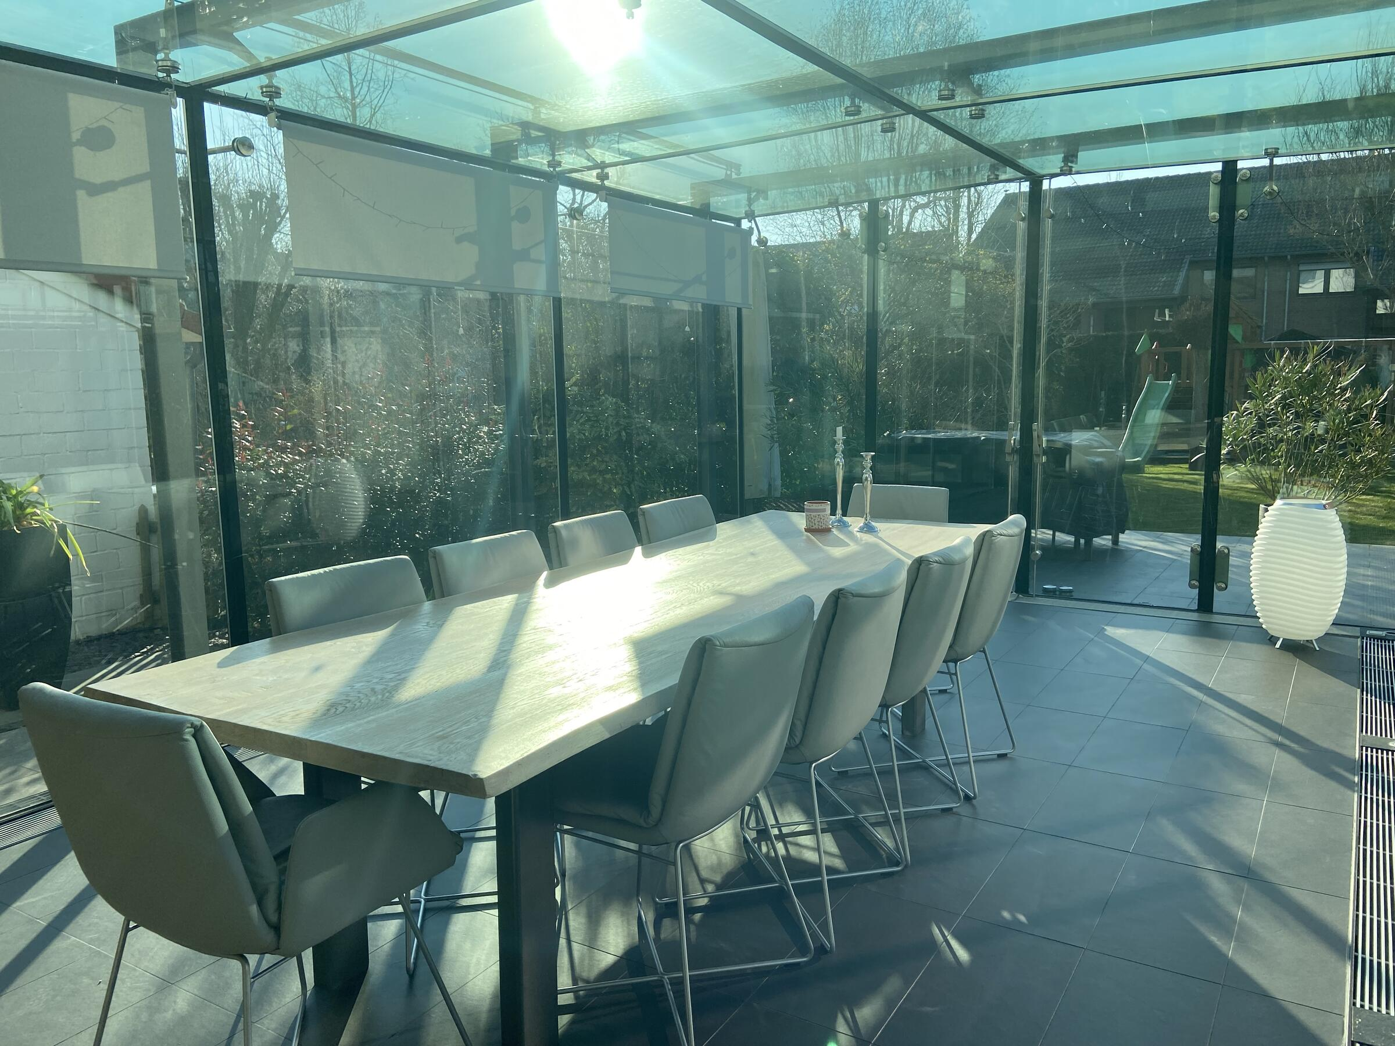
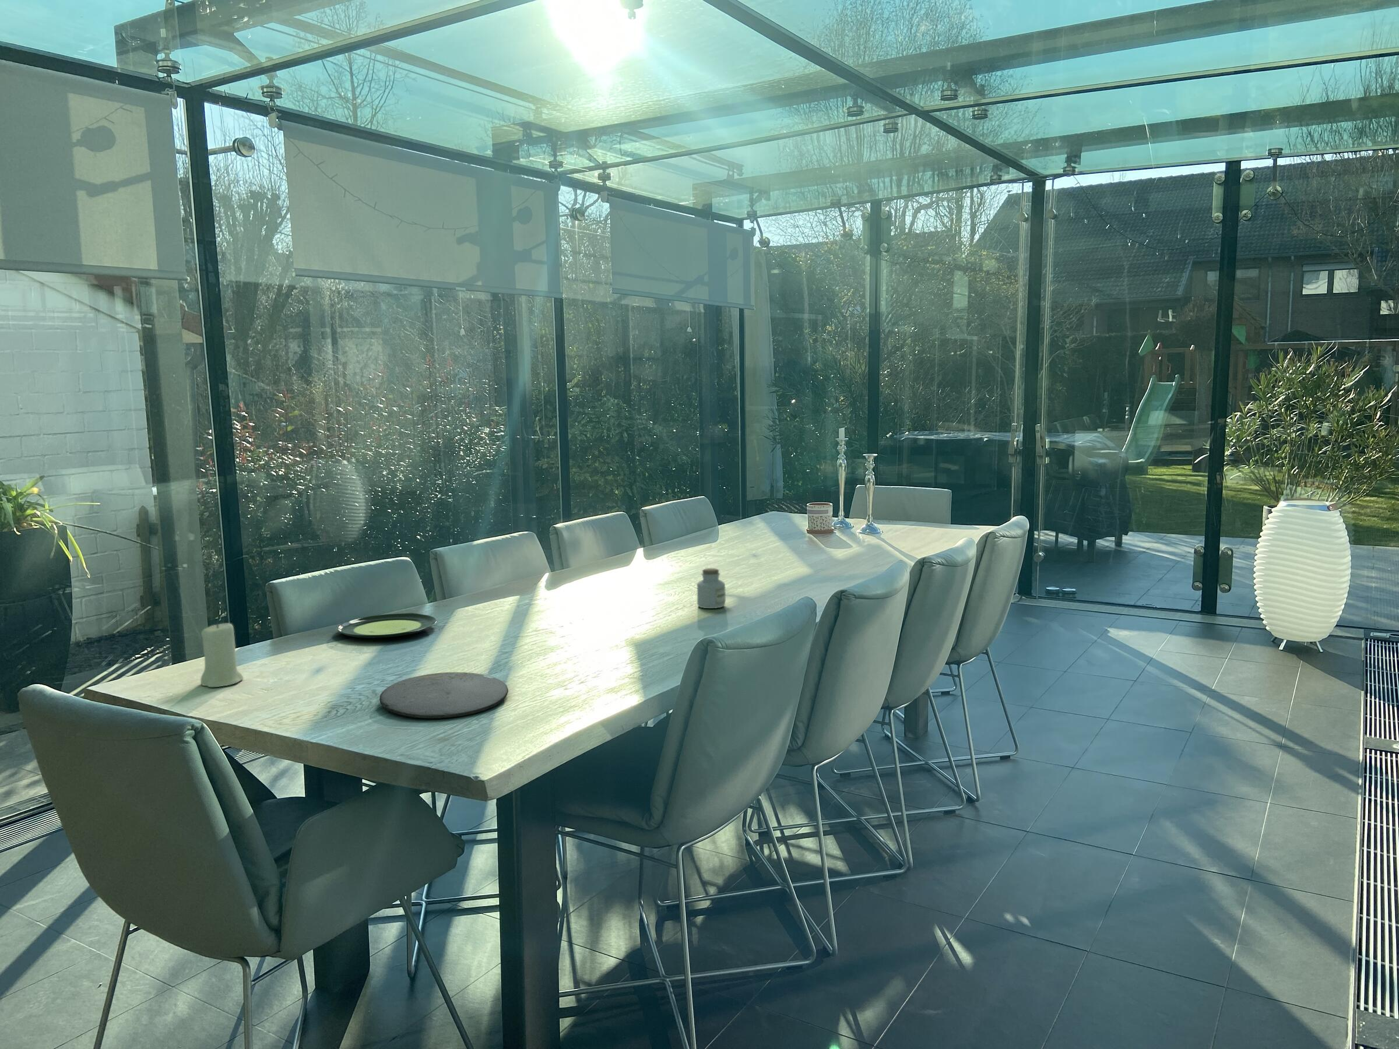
+ plate [379,671,509,720]
+ candle [200,621,245,688]
+ jar [696,567,726,609]
+ plate [336,613,437,639]
